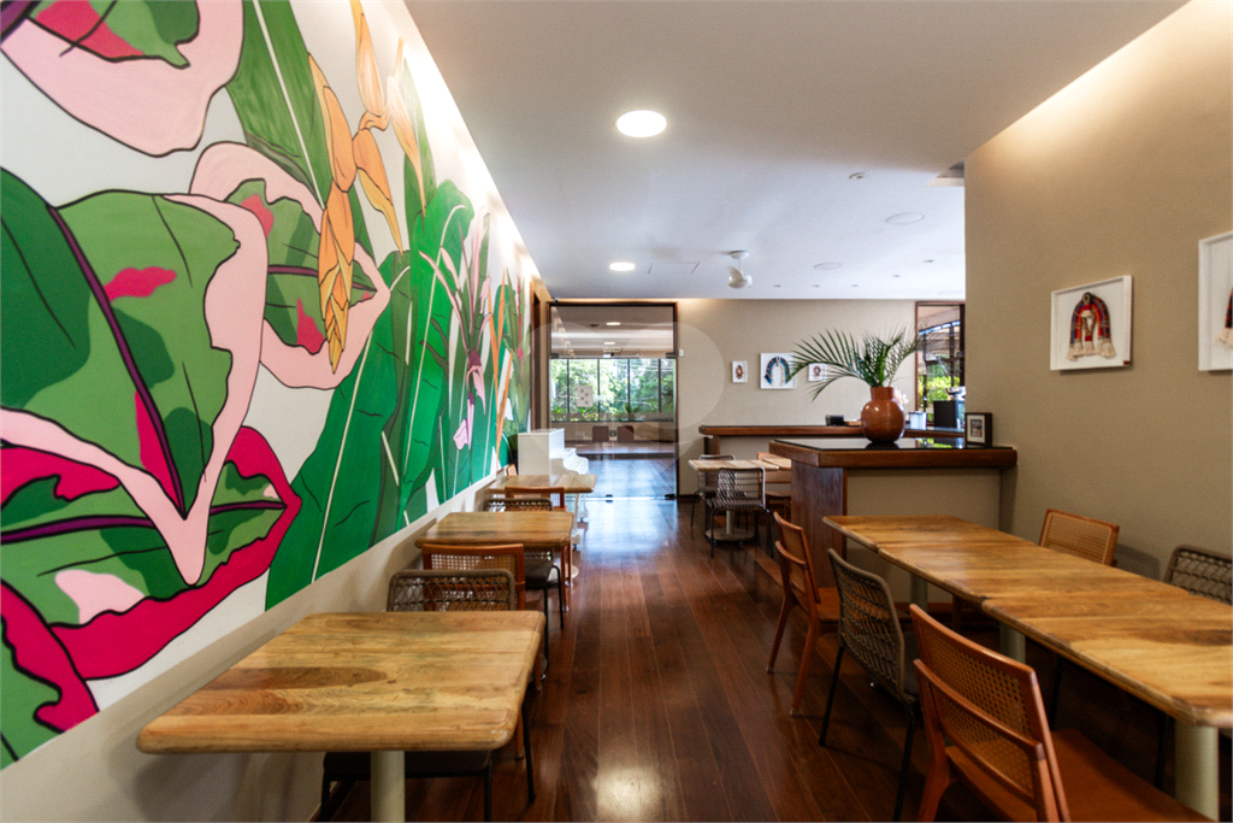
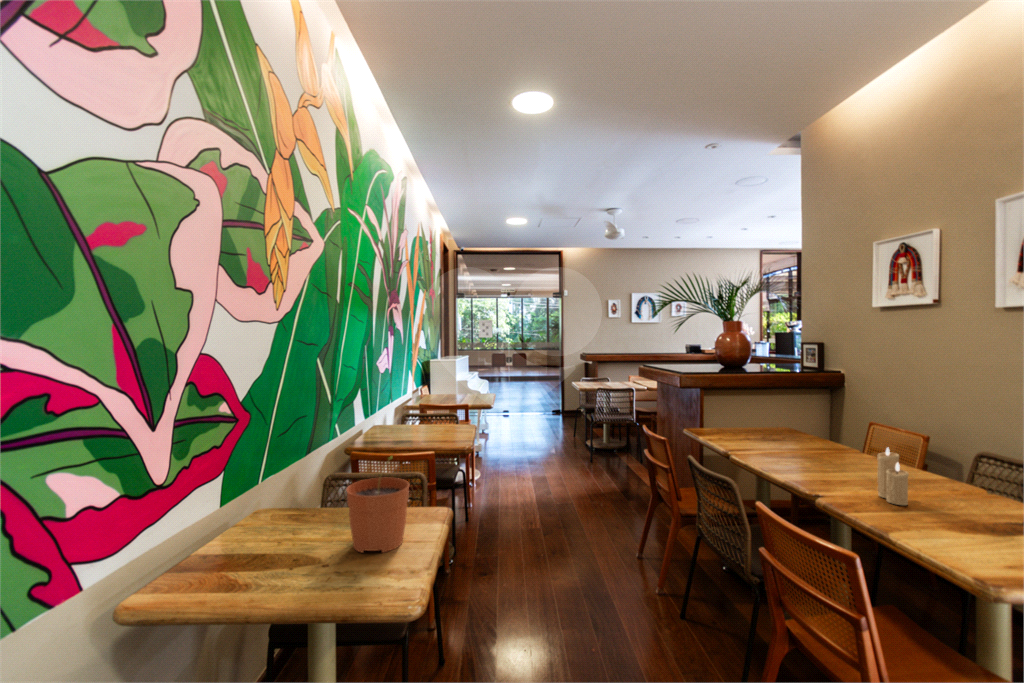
+ plant pot [345,454,411,554]
+ candle [876,446,910,506]
